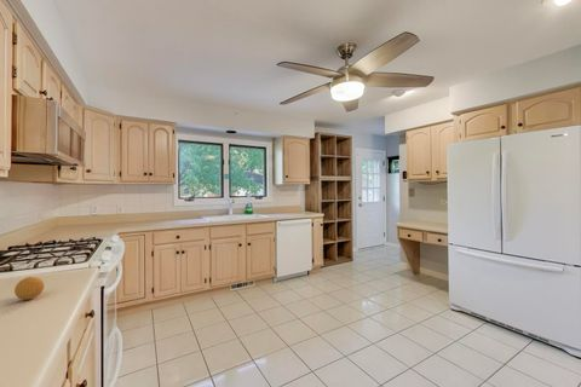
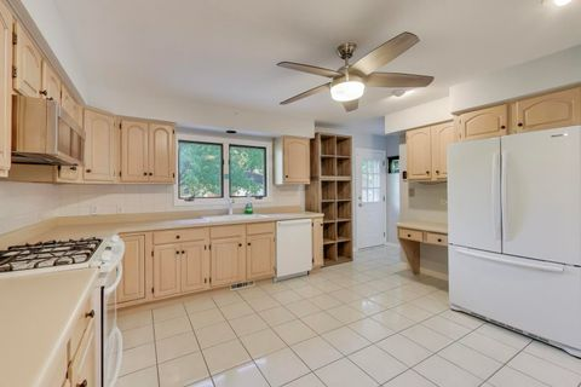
- fruit [13,276,45,301]
